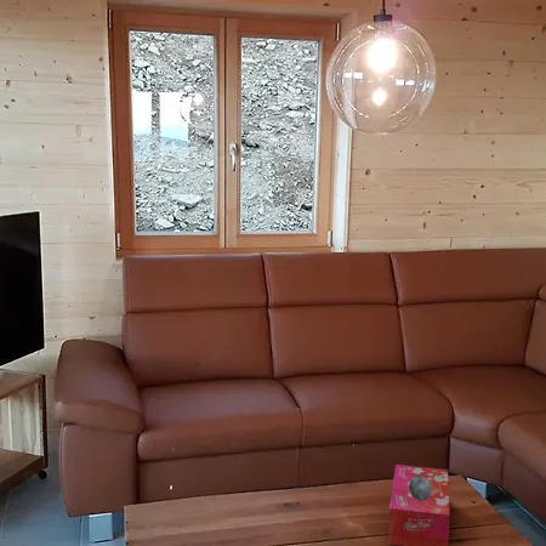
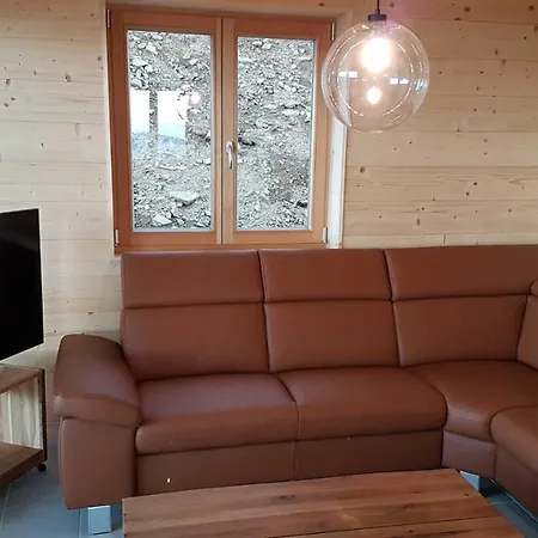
- tissue box [387,463,451,546]
